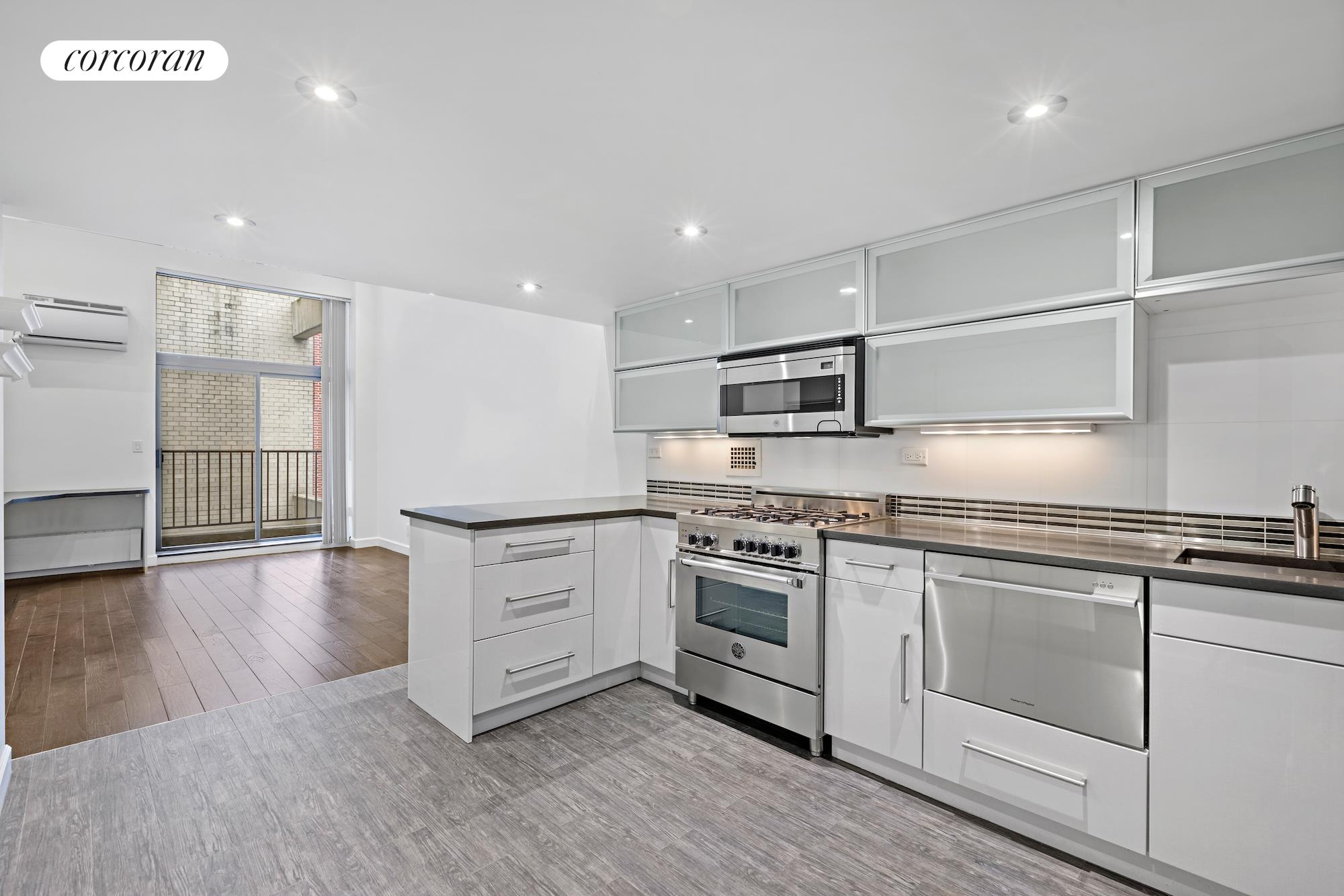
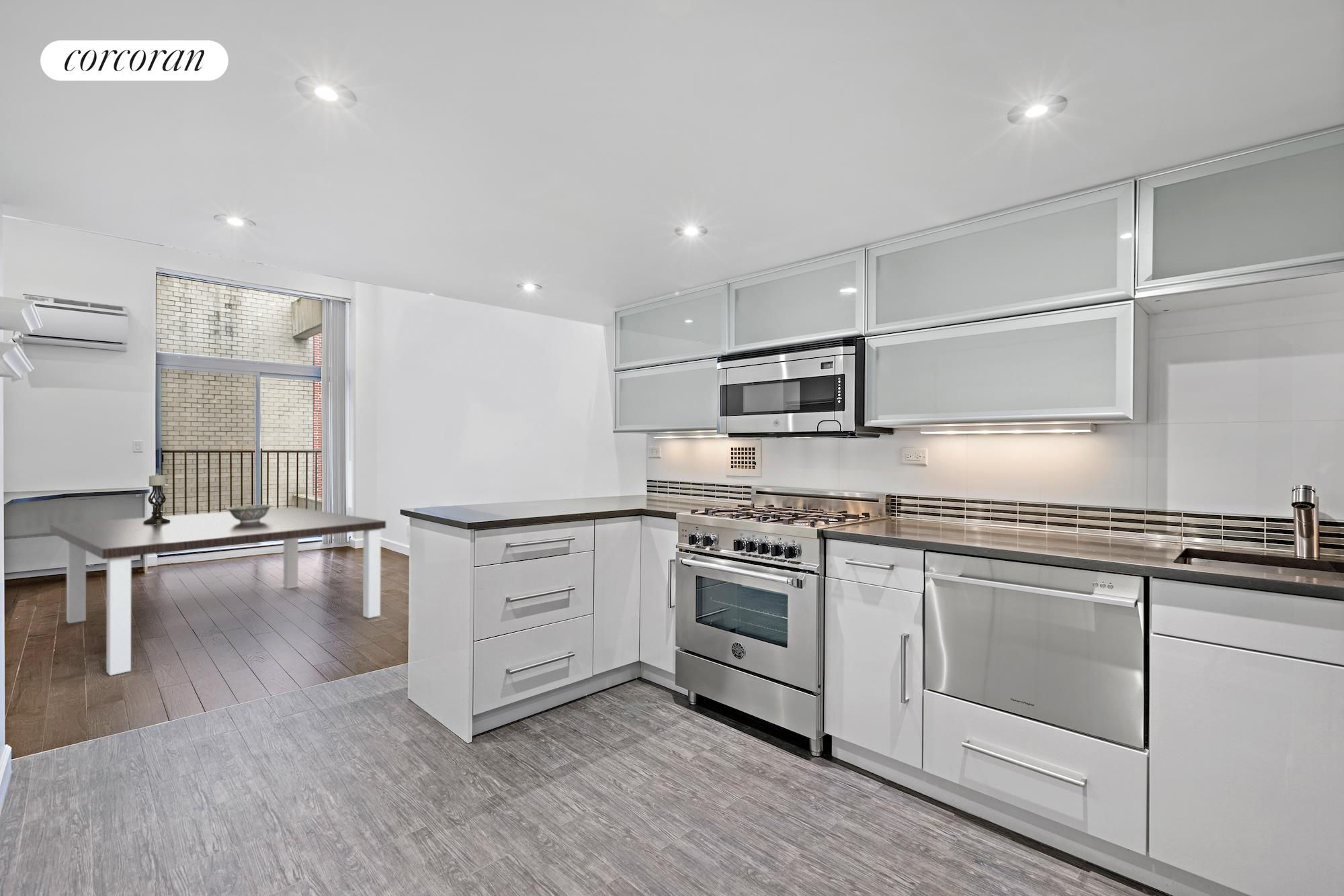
+ dining table [49,506,386,676]
+ candle holder [143,473,171,525]
+ decorative bowl [225,504,274,523]
